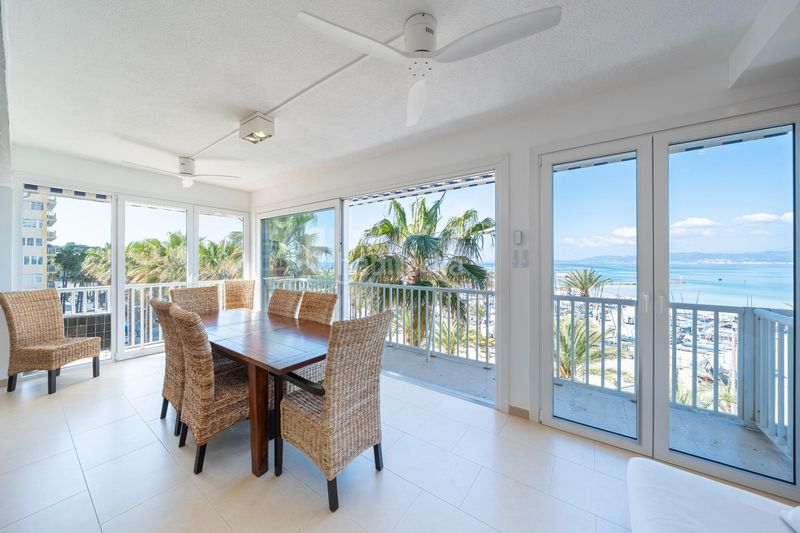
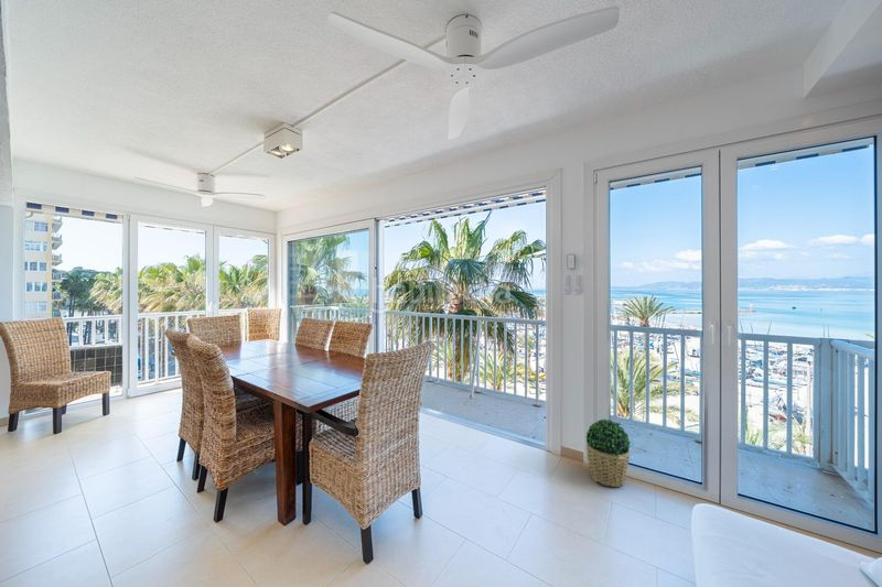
+ potted plant [584,417,632,488]
